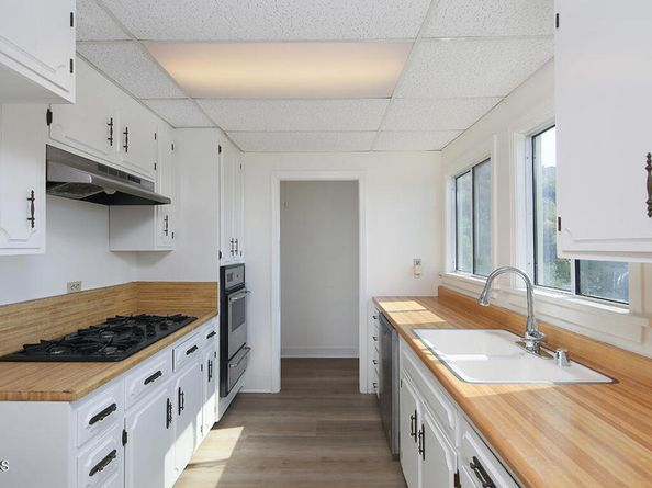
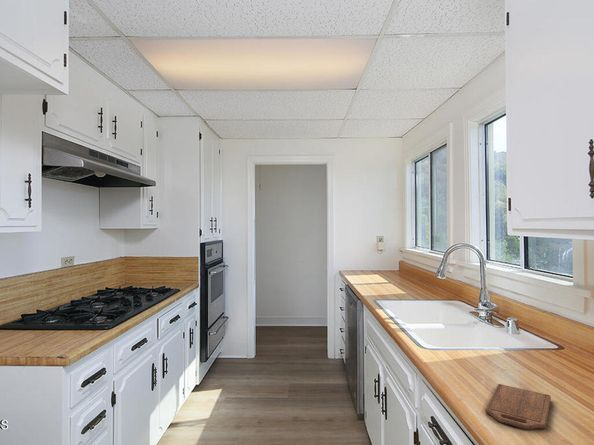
+ cutting board [484,383,552,430]
